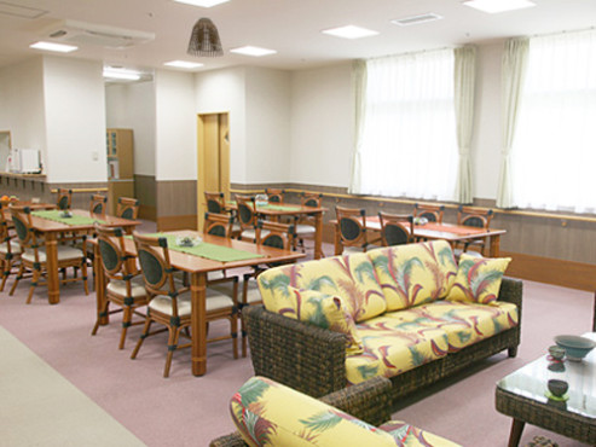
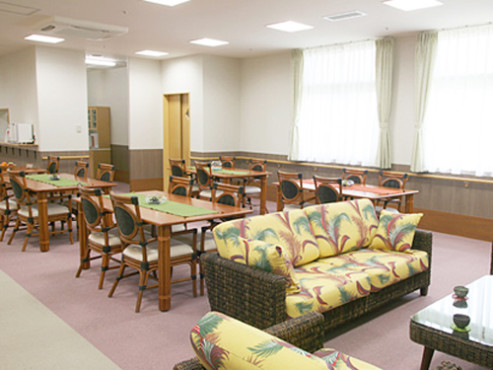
- lamp shade [186,16,225,58]
- bowl [552,333,596,362]
